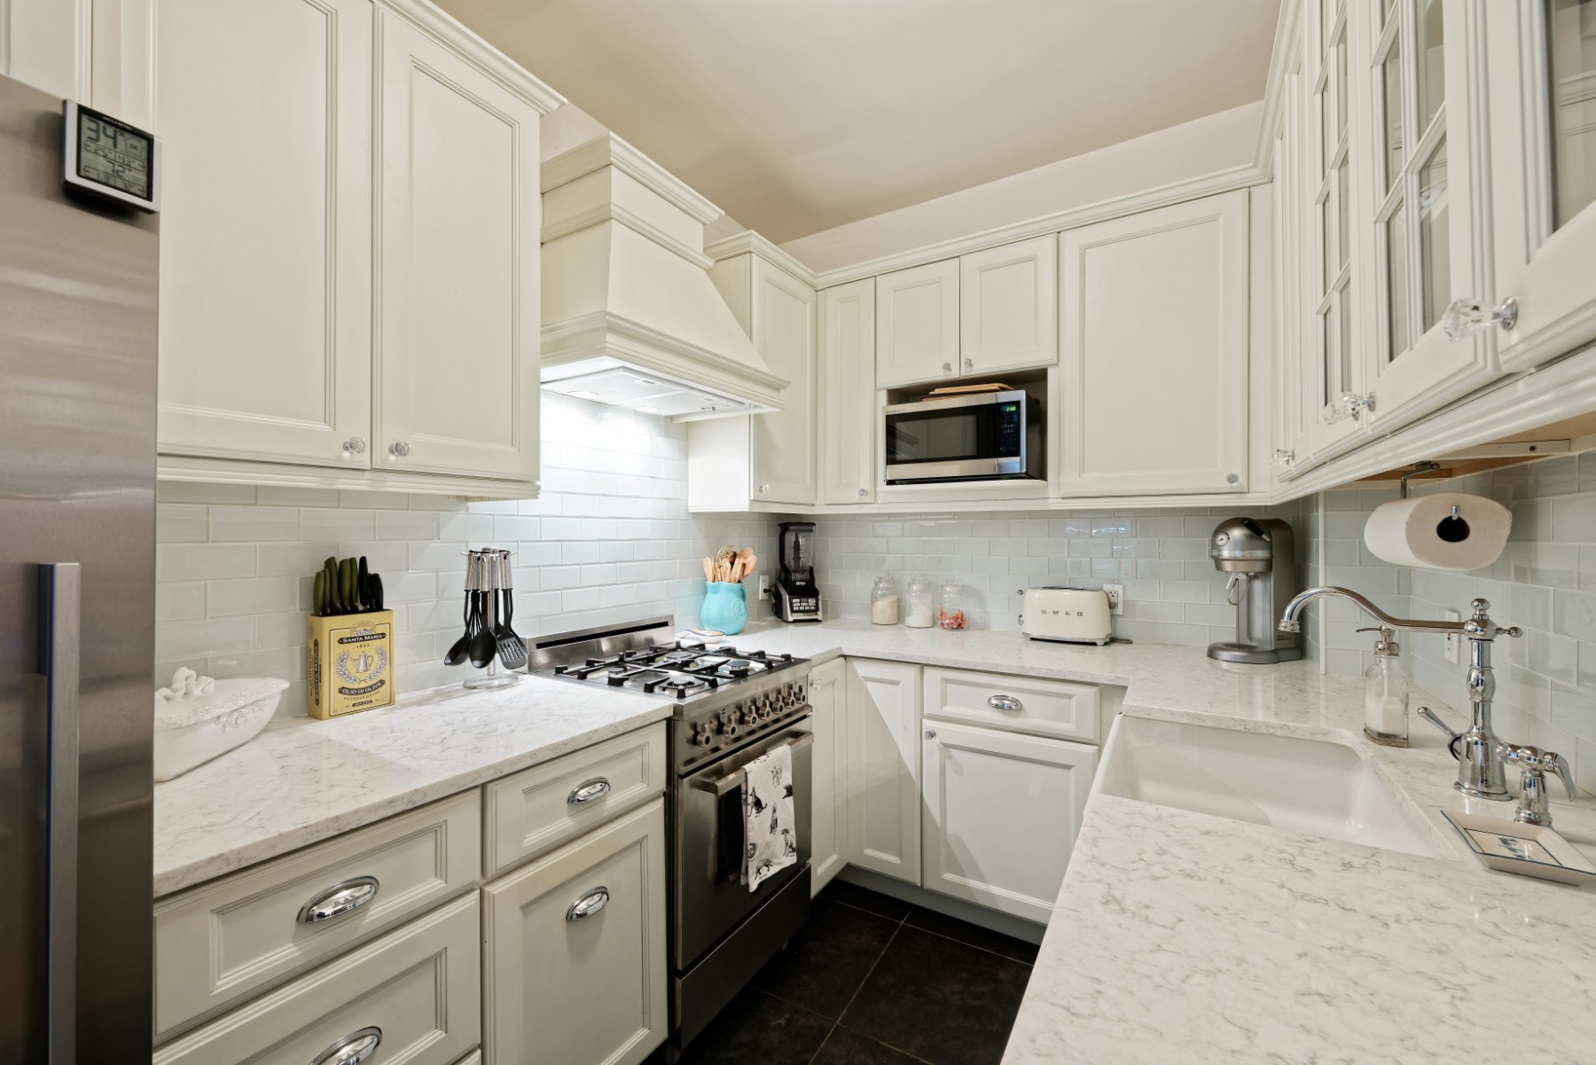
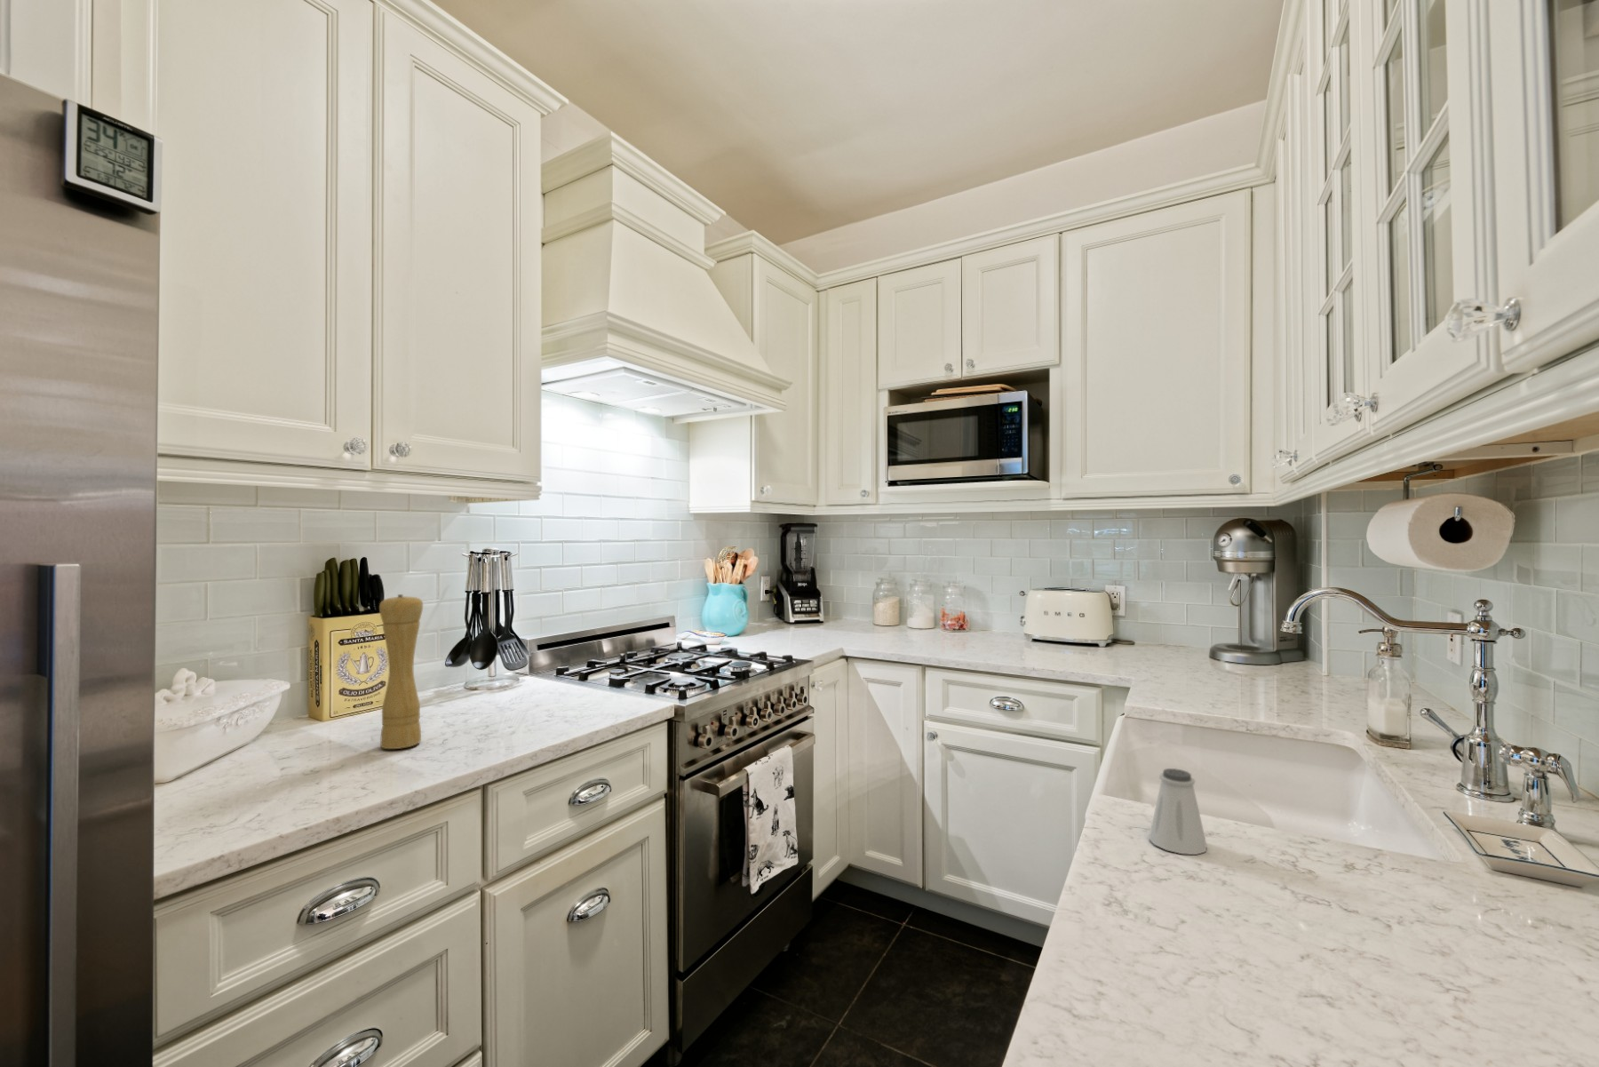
+ pepper mill [379,593,424,750]
+ saltshaker [1148,768,1208,855]
